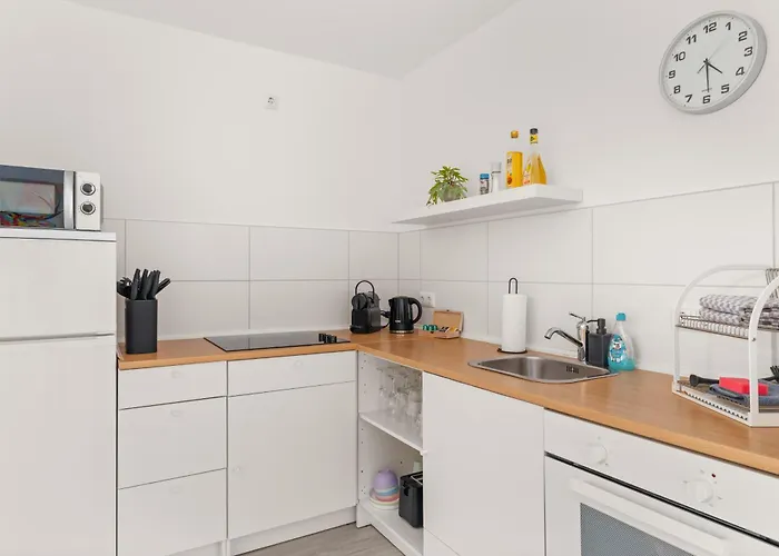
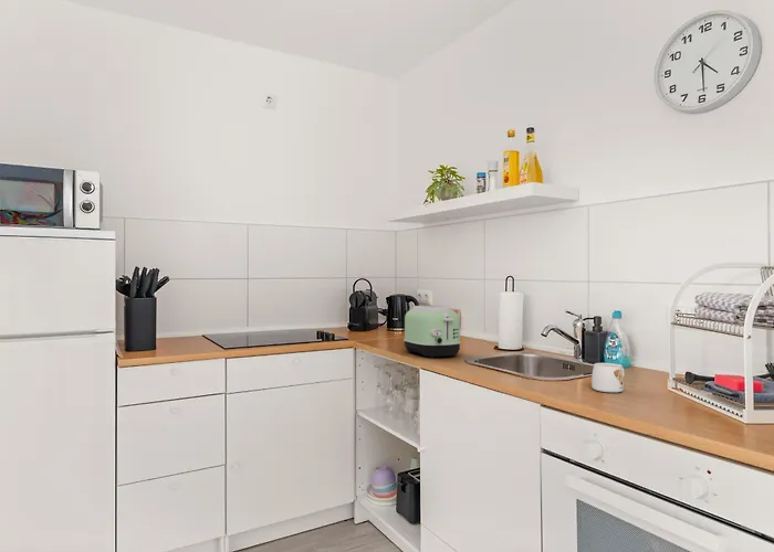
+ mug [590,362,625,393]
+ toaster [402,305,462,359]
